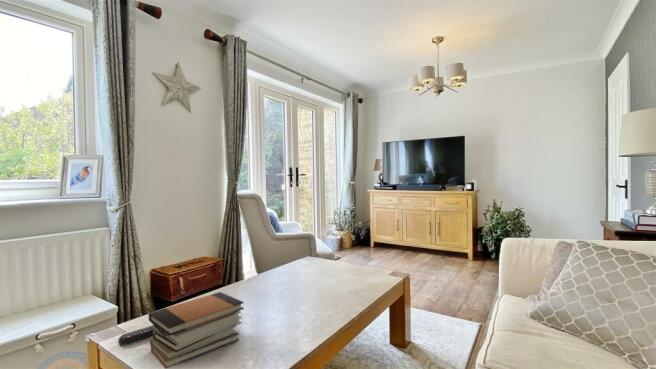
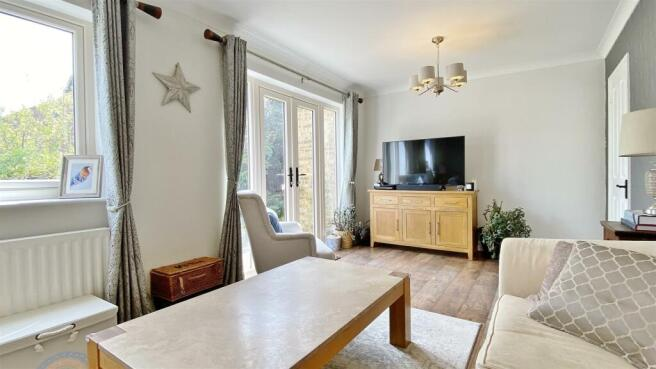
- remote control [117,325,154,346]
- book stack [148,291,245,369]
